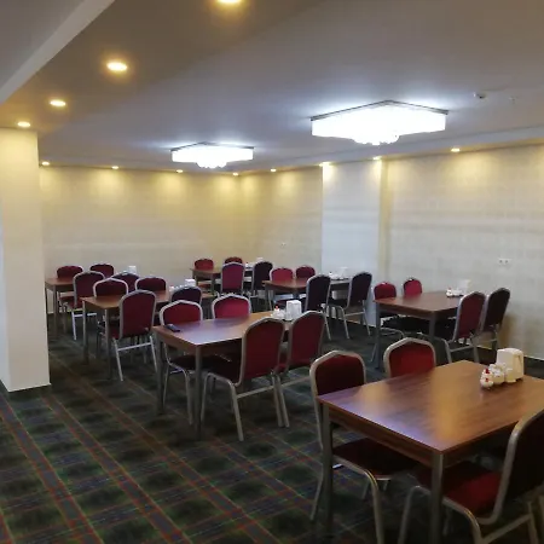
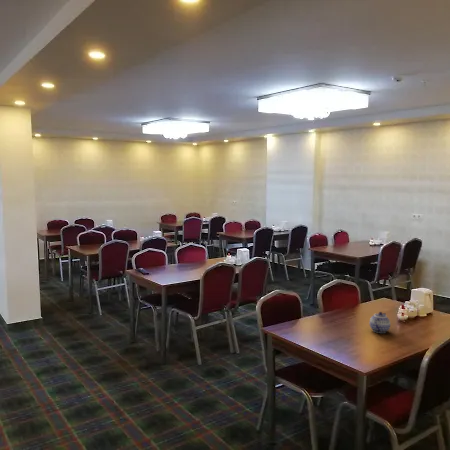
+ teapot [369,311,391,334]
